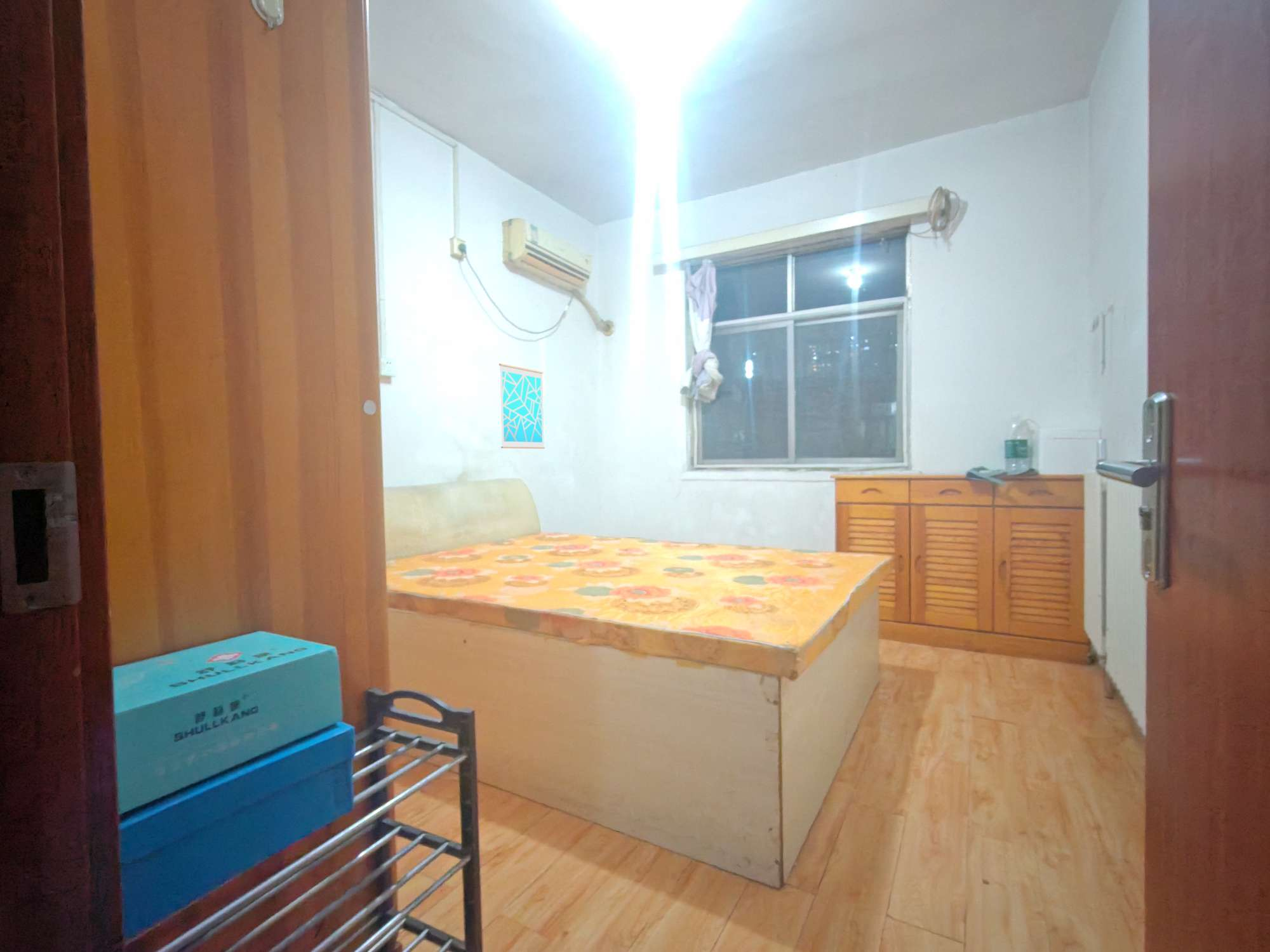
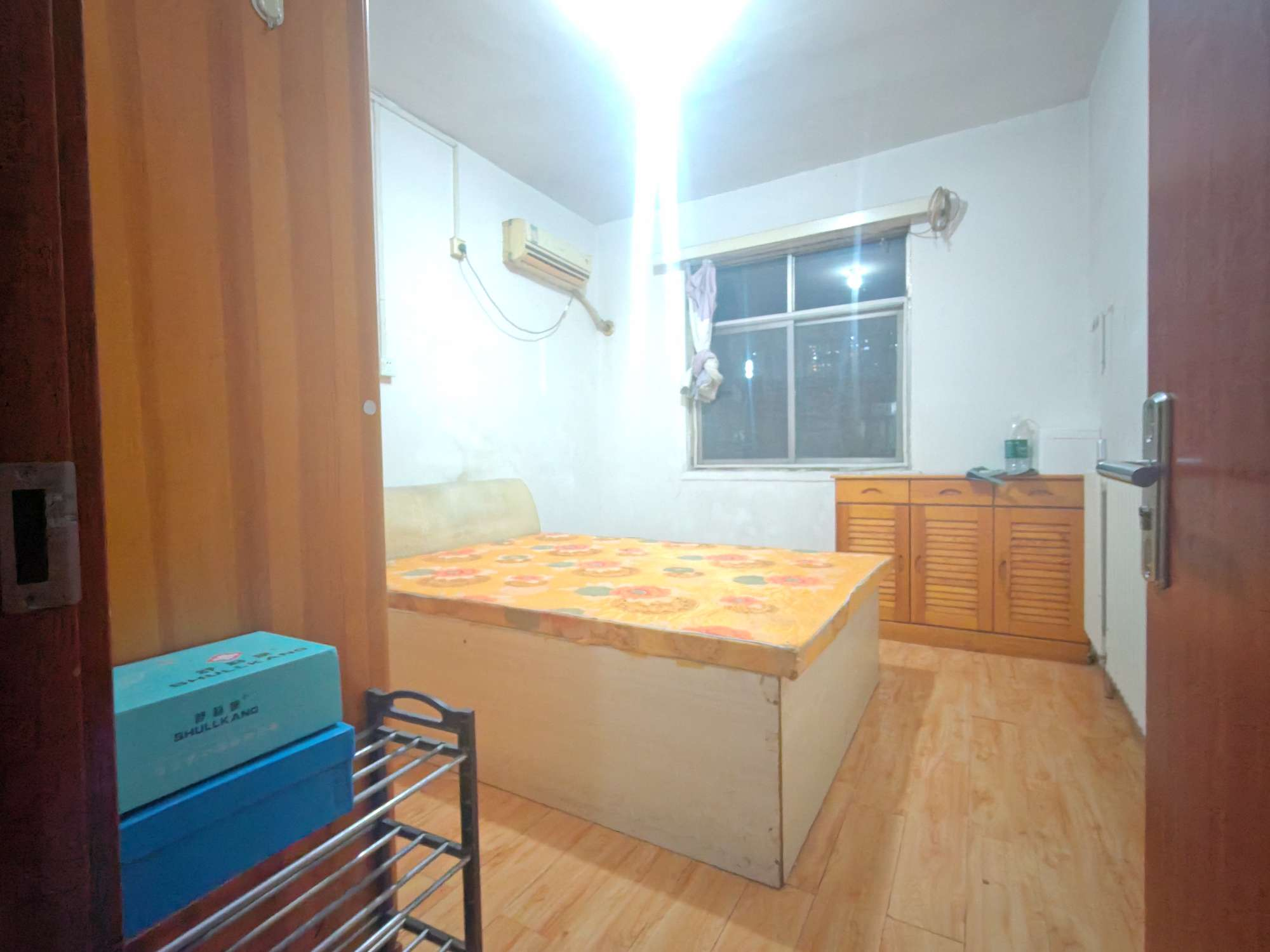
- wall art [498,363,545,449]
